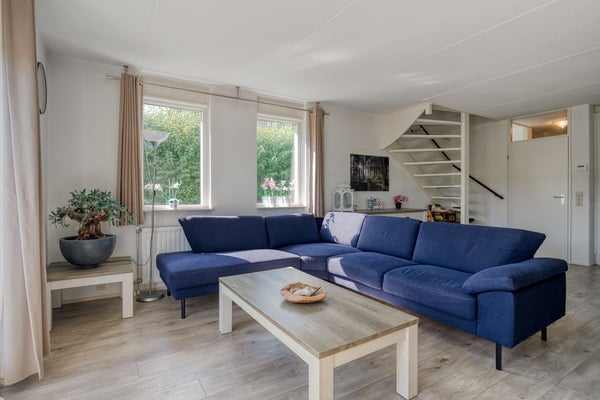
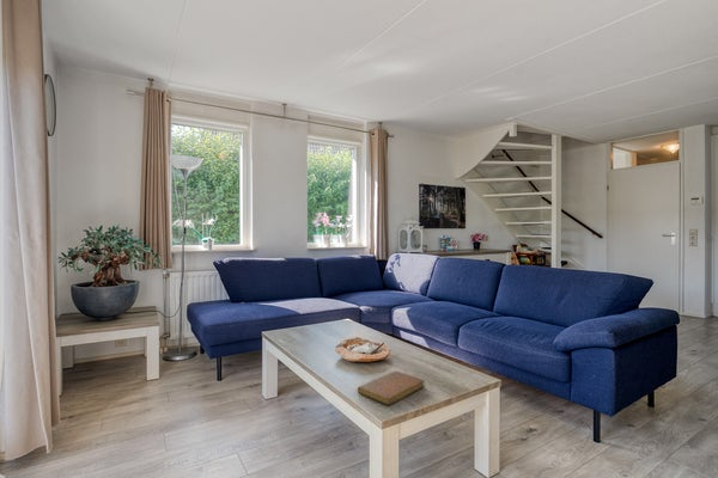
+ notebook [357,369,426,406]
